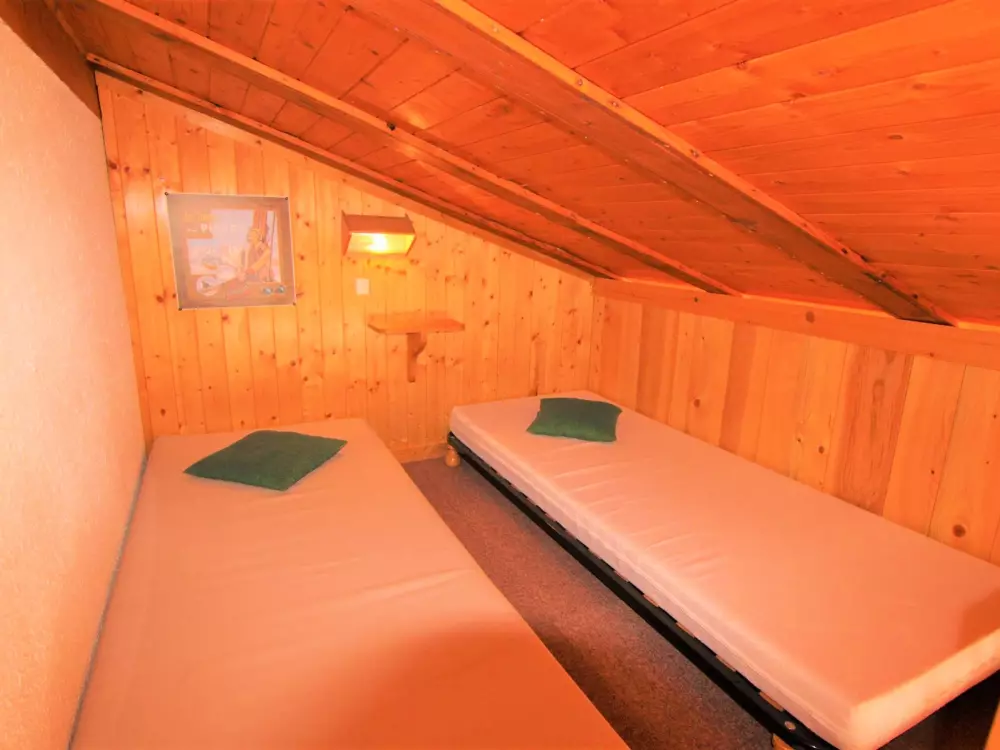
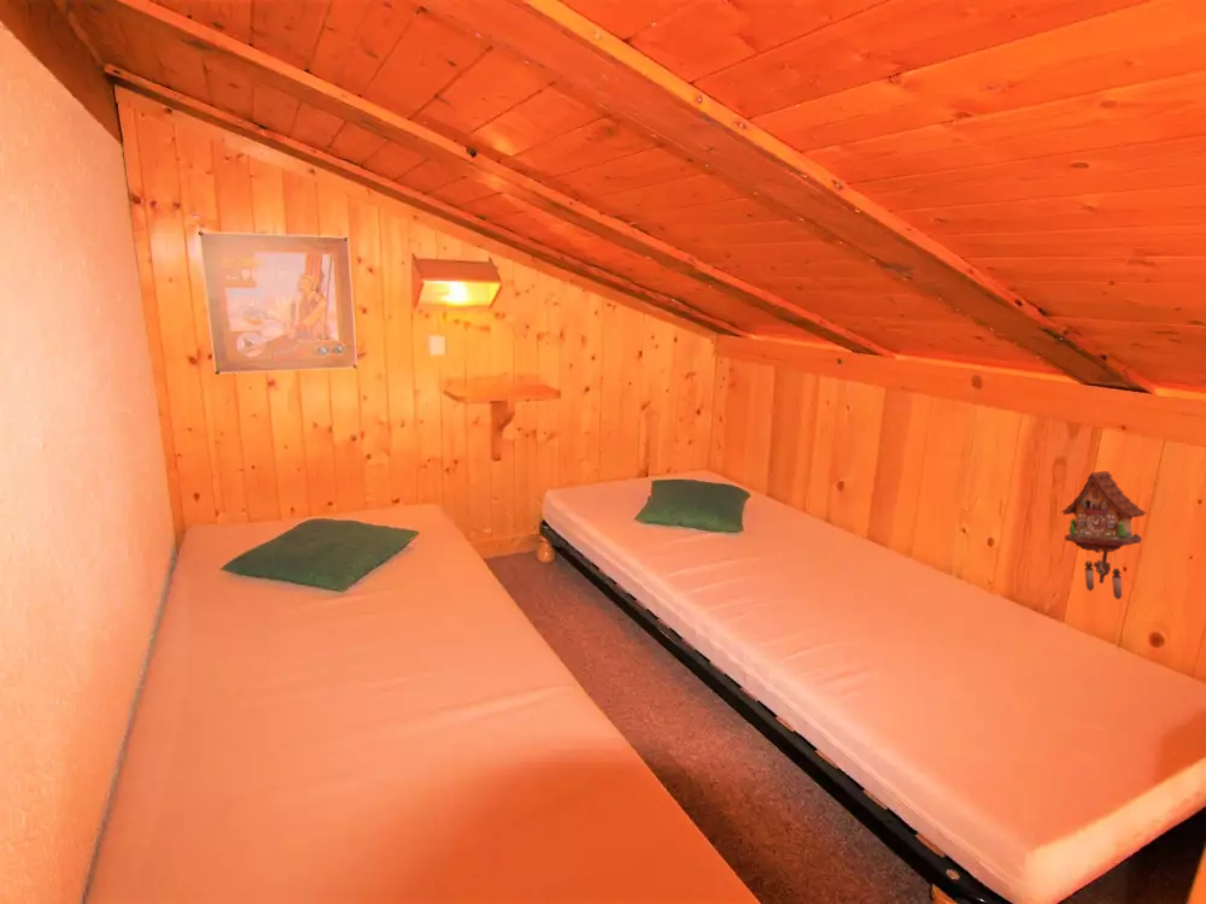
+ cuckoo clock [1058,470,1148,600]
